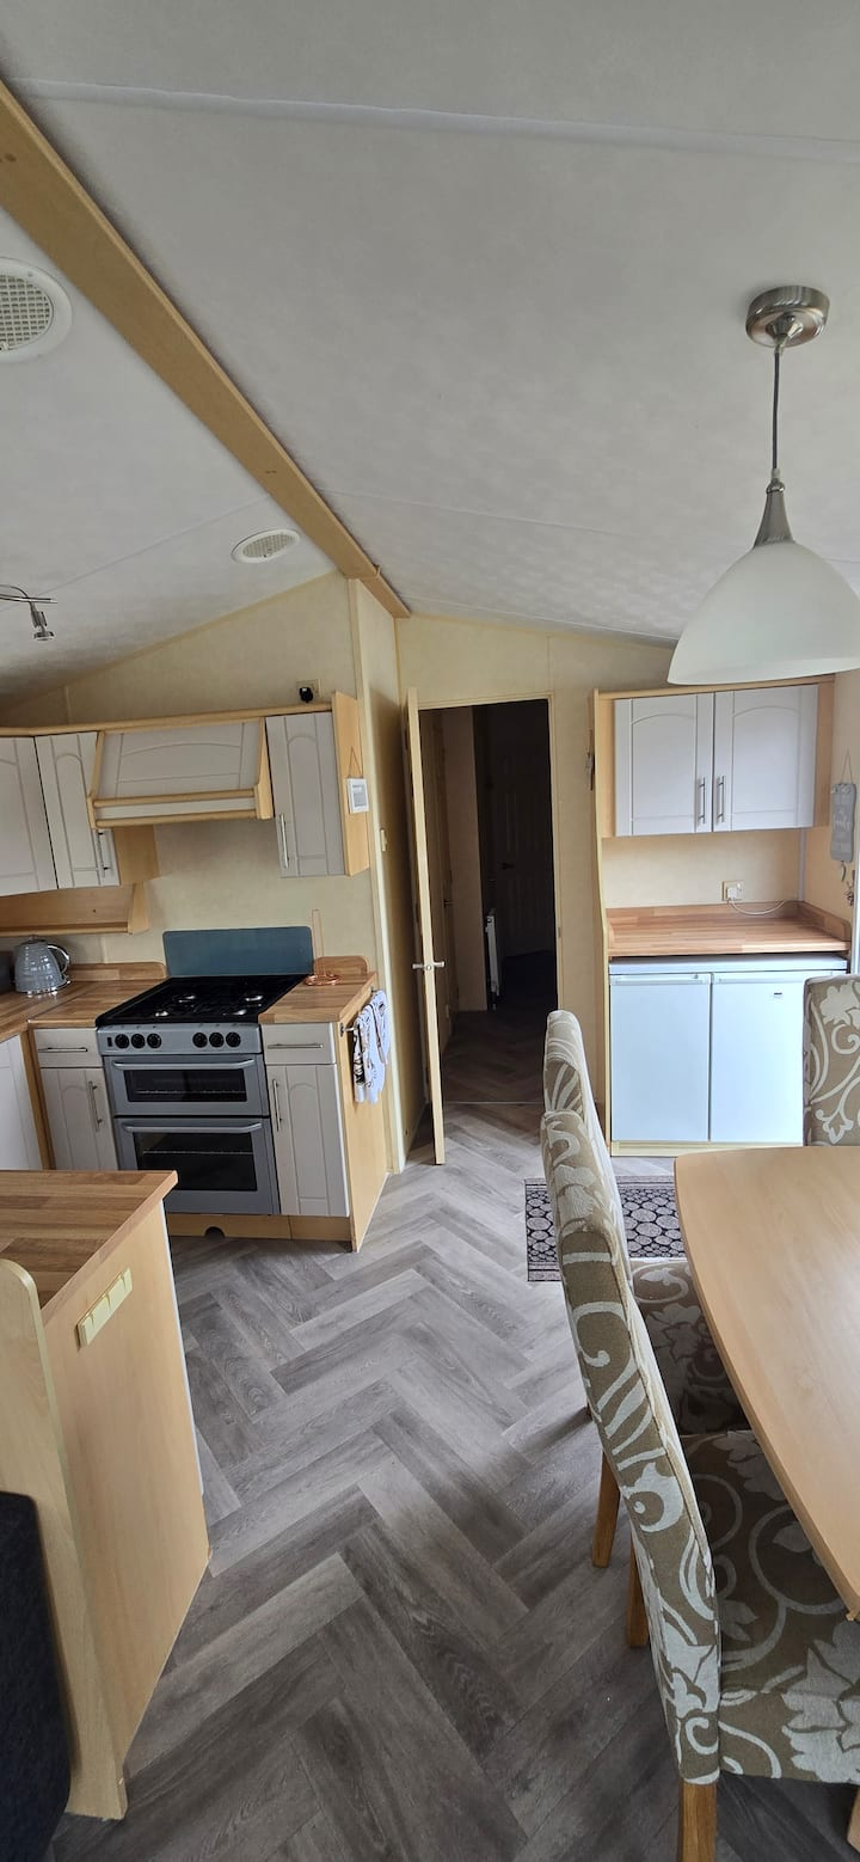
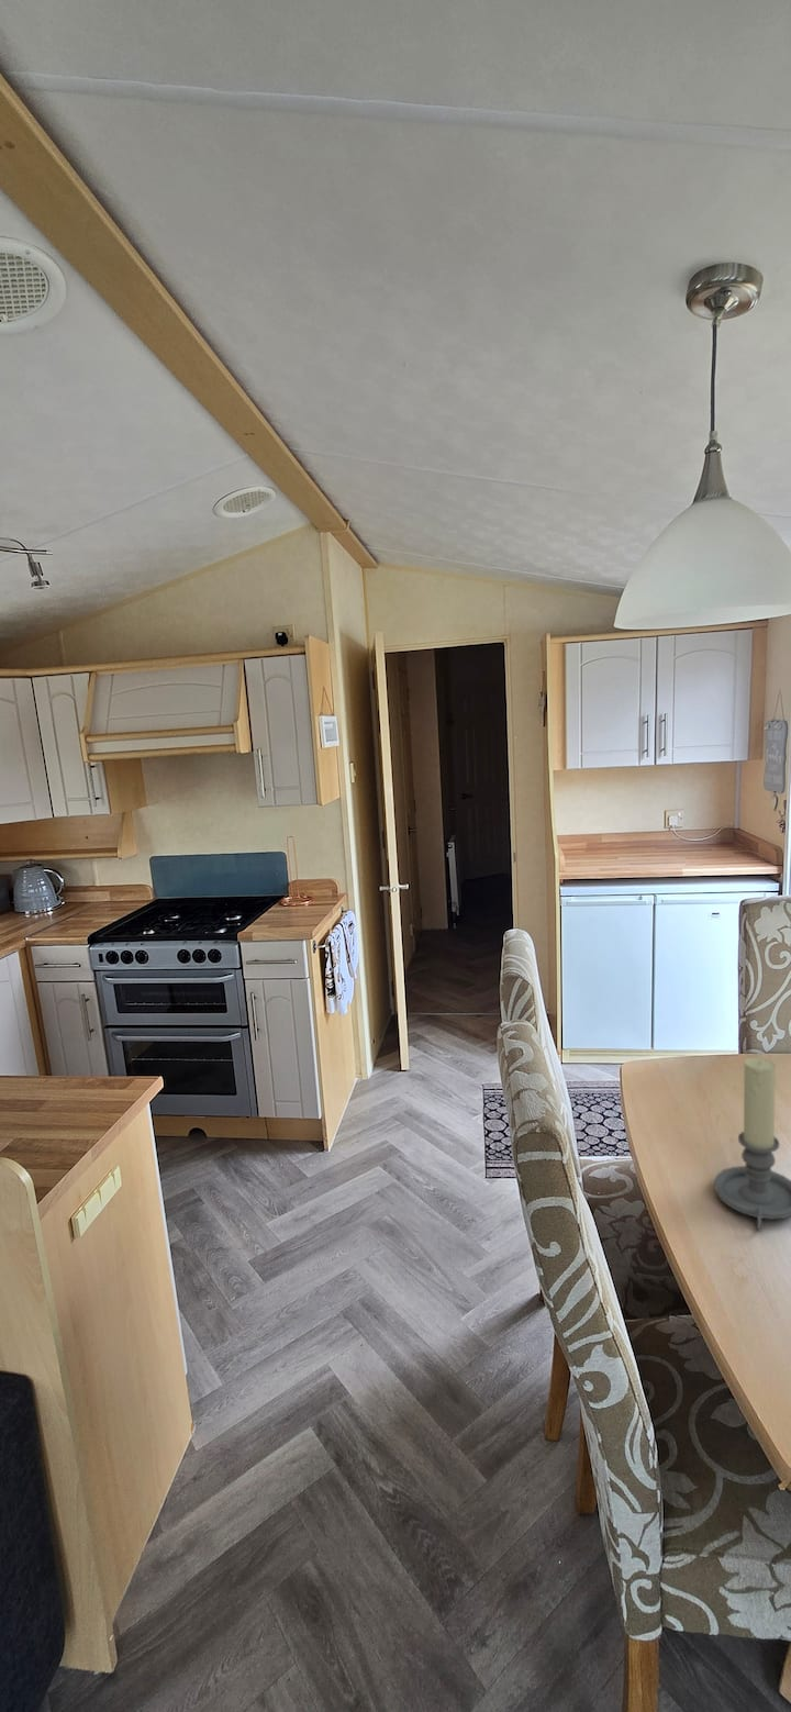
+ candle holder [713,1056,791,1233]
